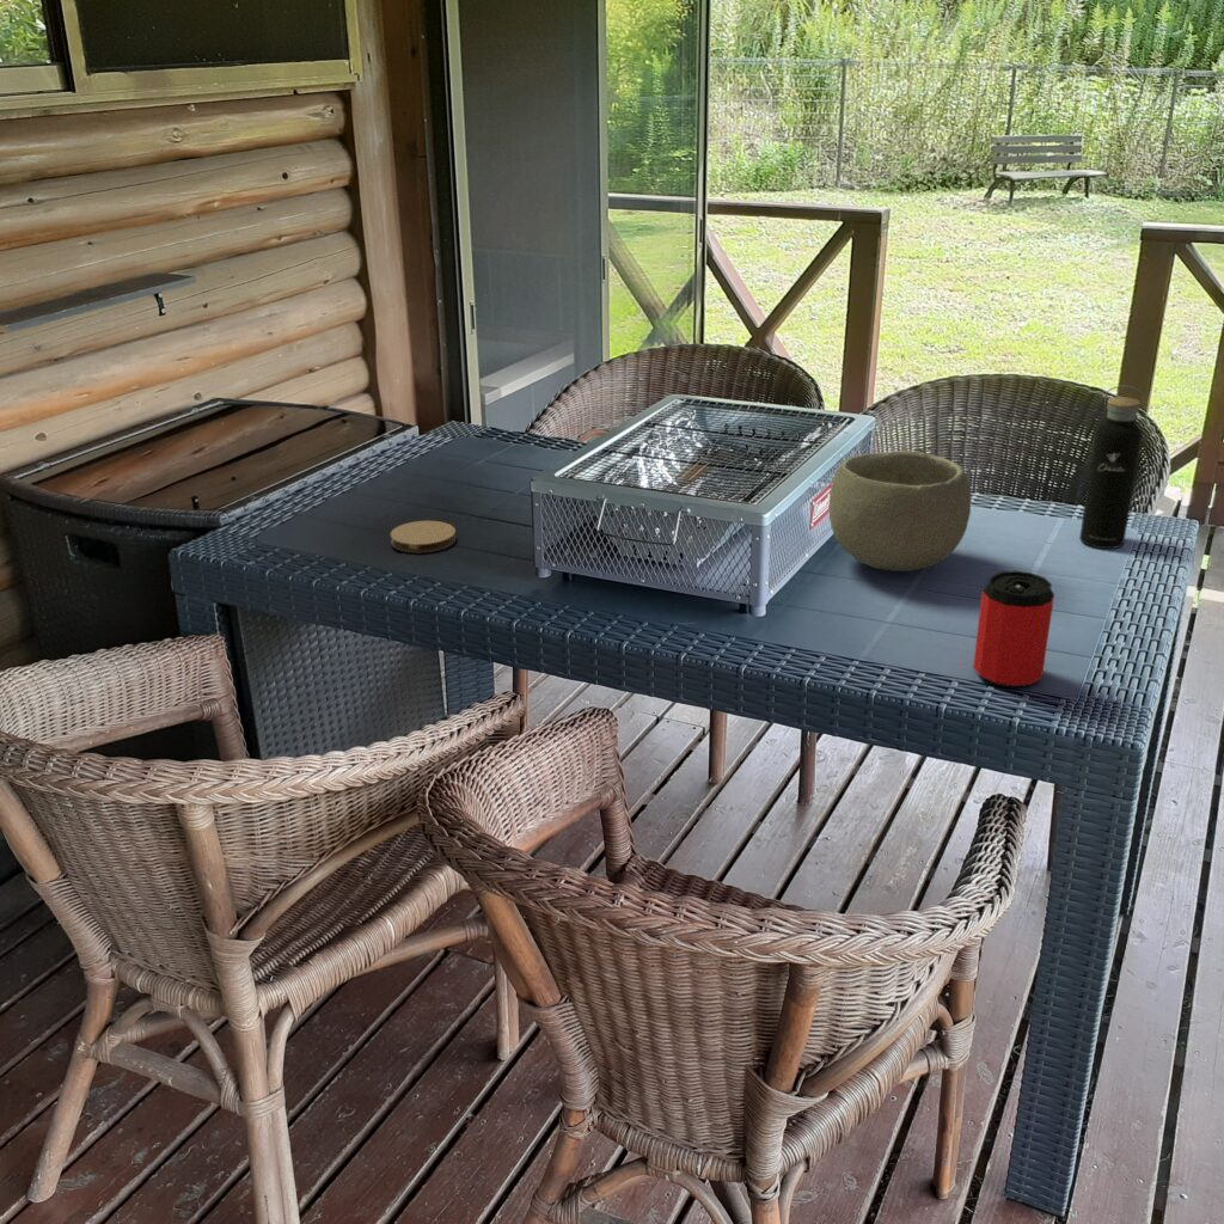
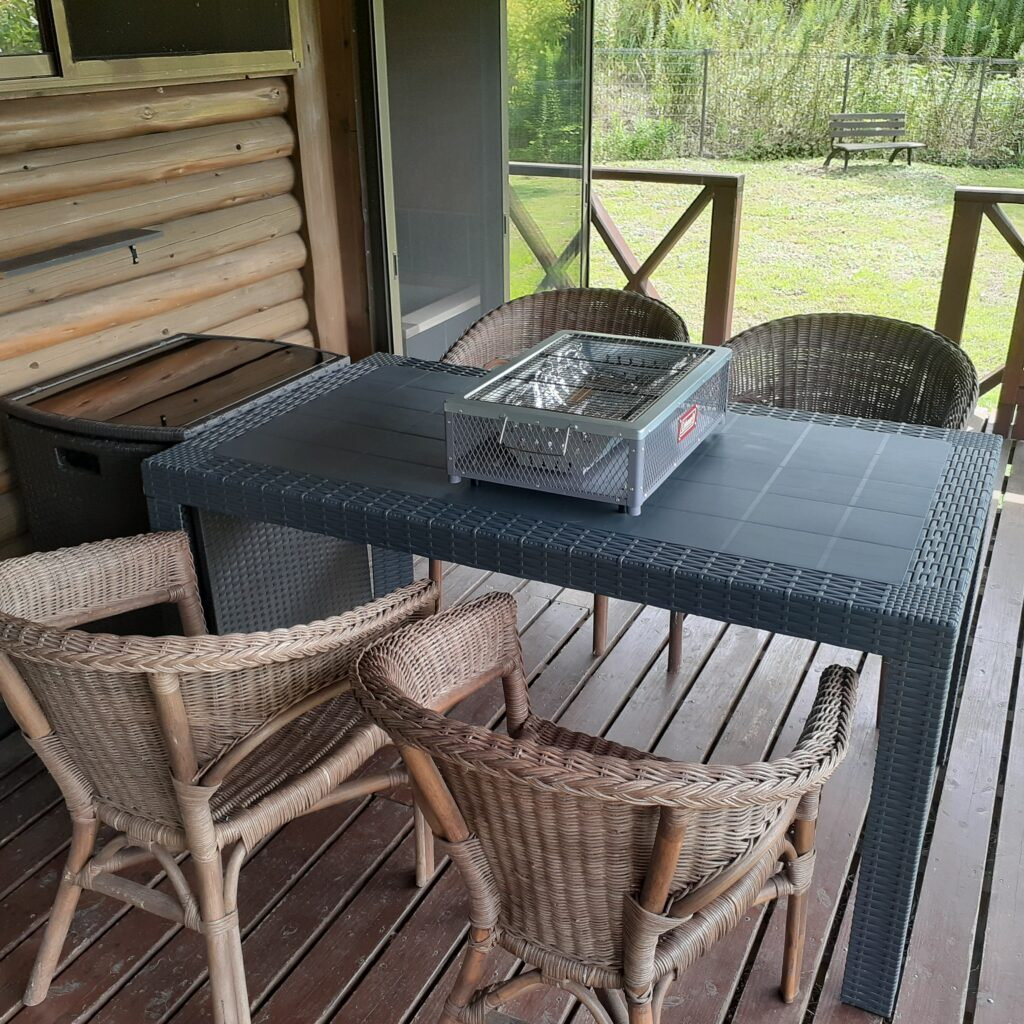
- water bottle [1078,385,1145,550]
- can [972,570,1055,688]
- bowl [827,449,973,573]
- coaster [390,520,457,553]
